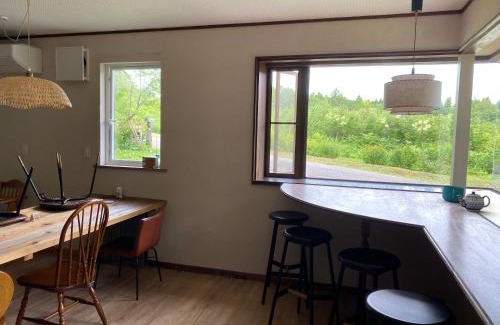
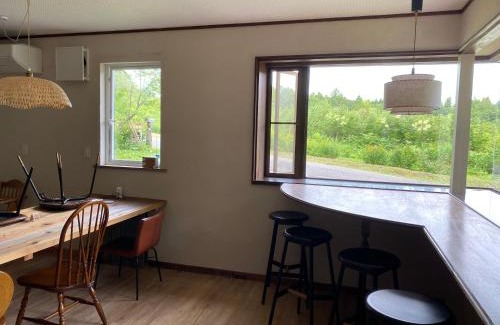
- teapot [457,190,491,212]
- cup [441,185,465,203]
